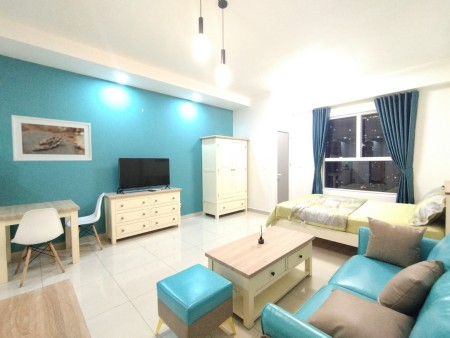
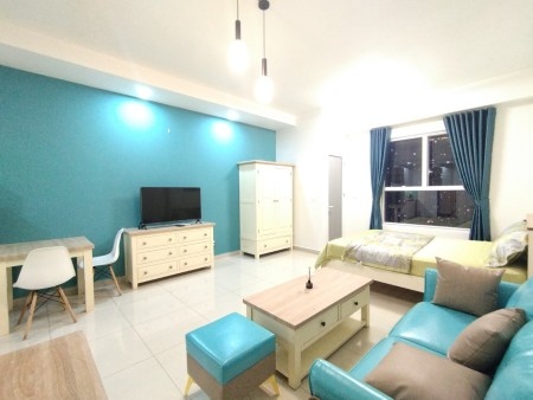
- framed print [10,114,93,162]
